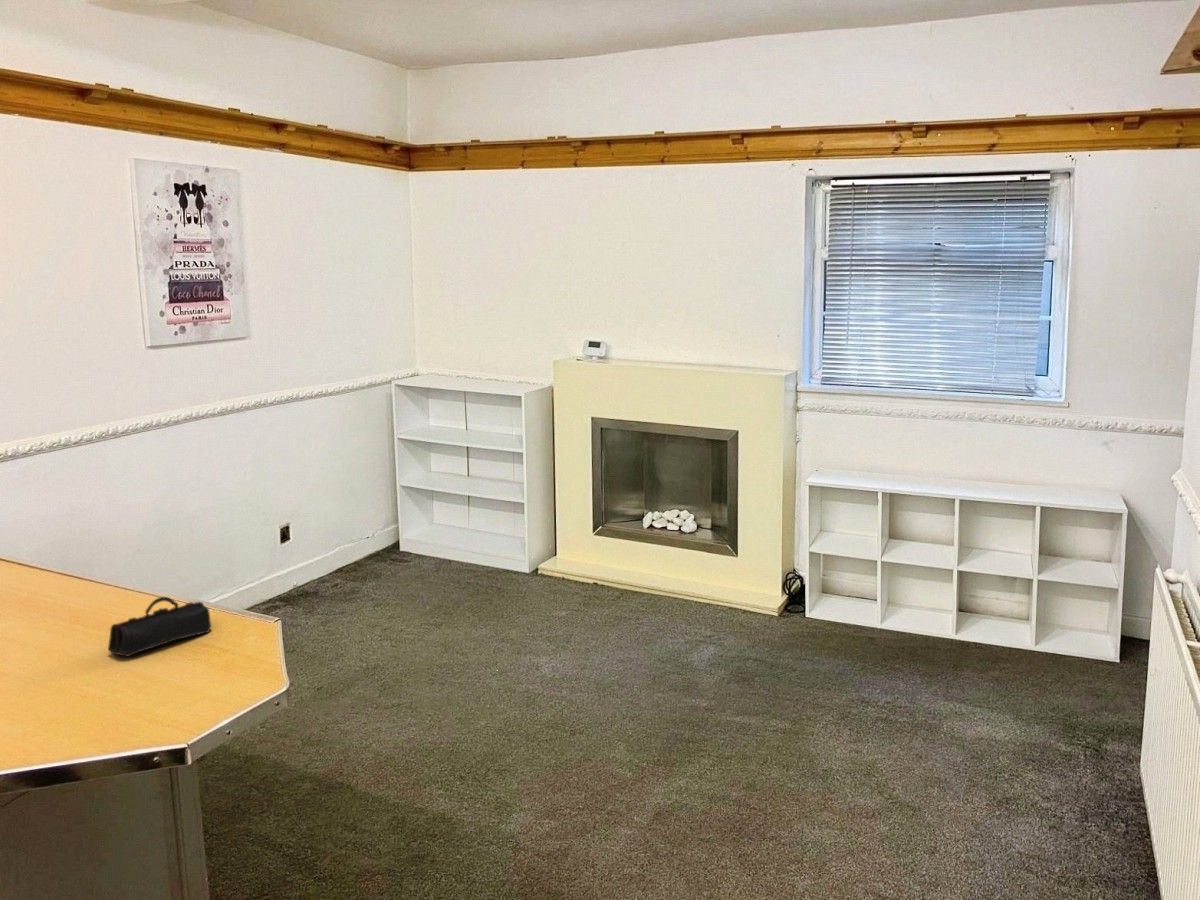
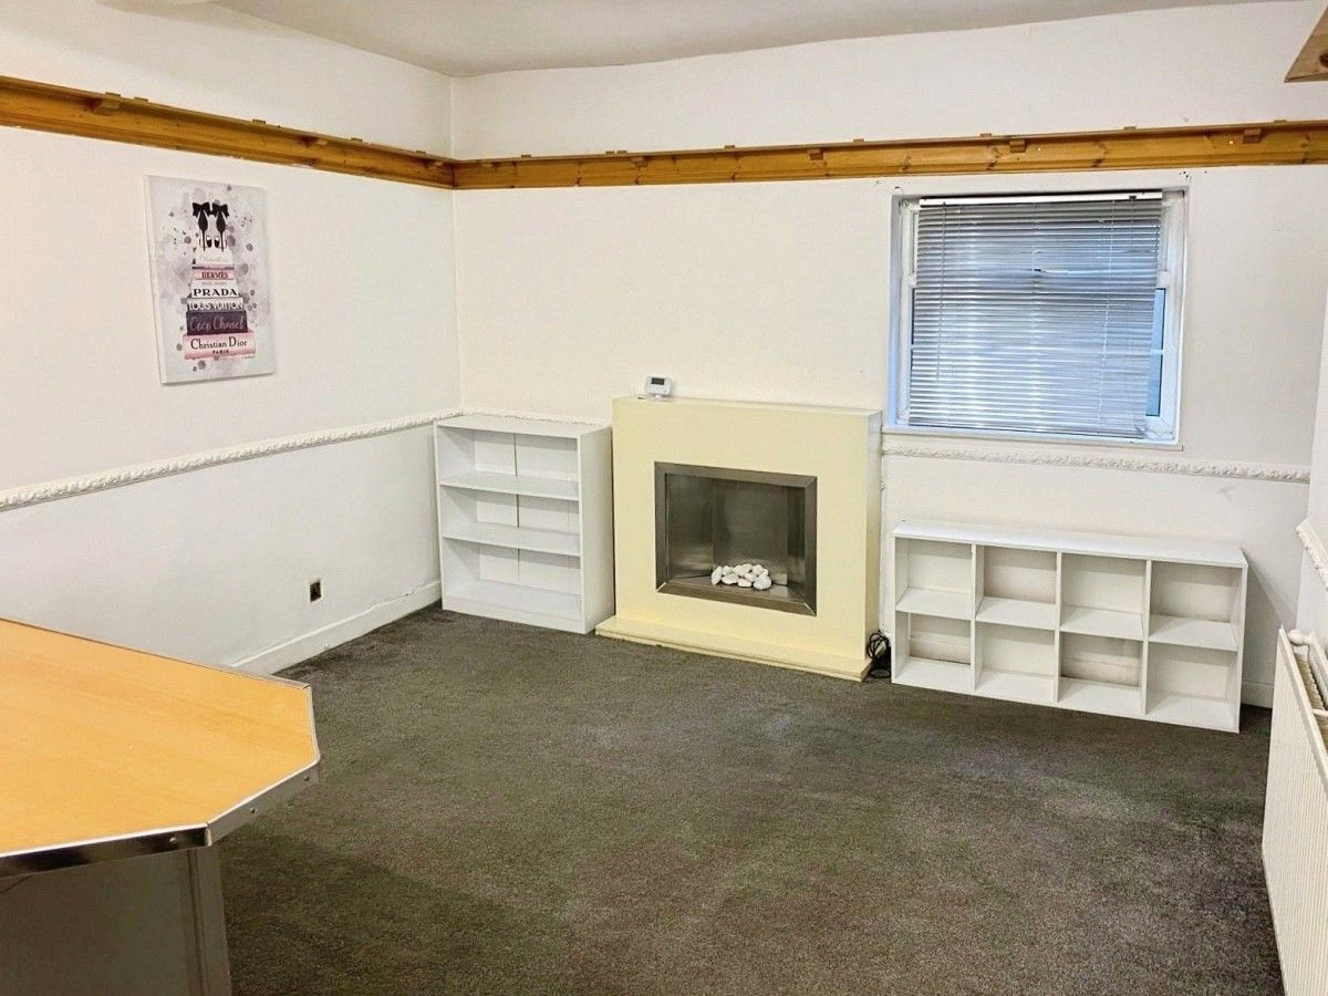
- pencil case [107,596,212,658]
